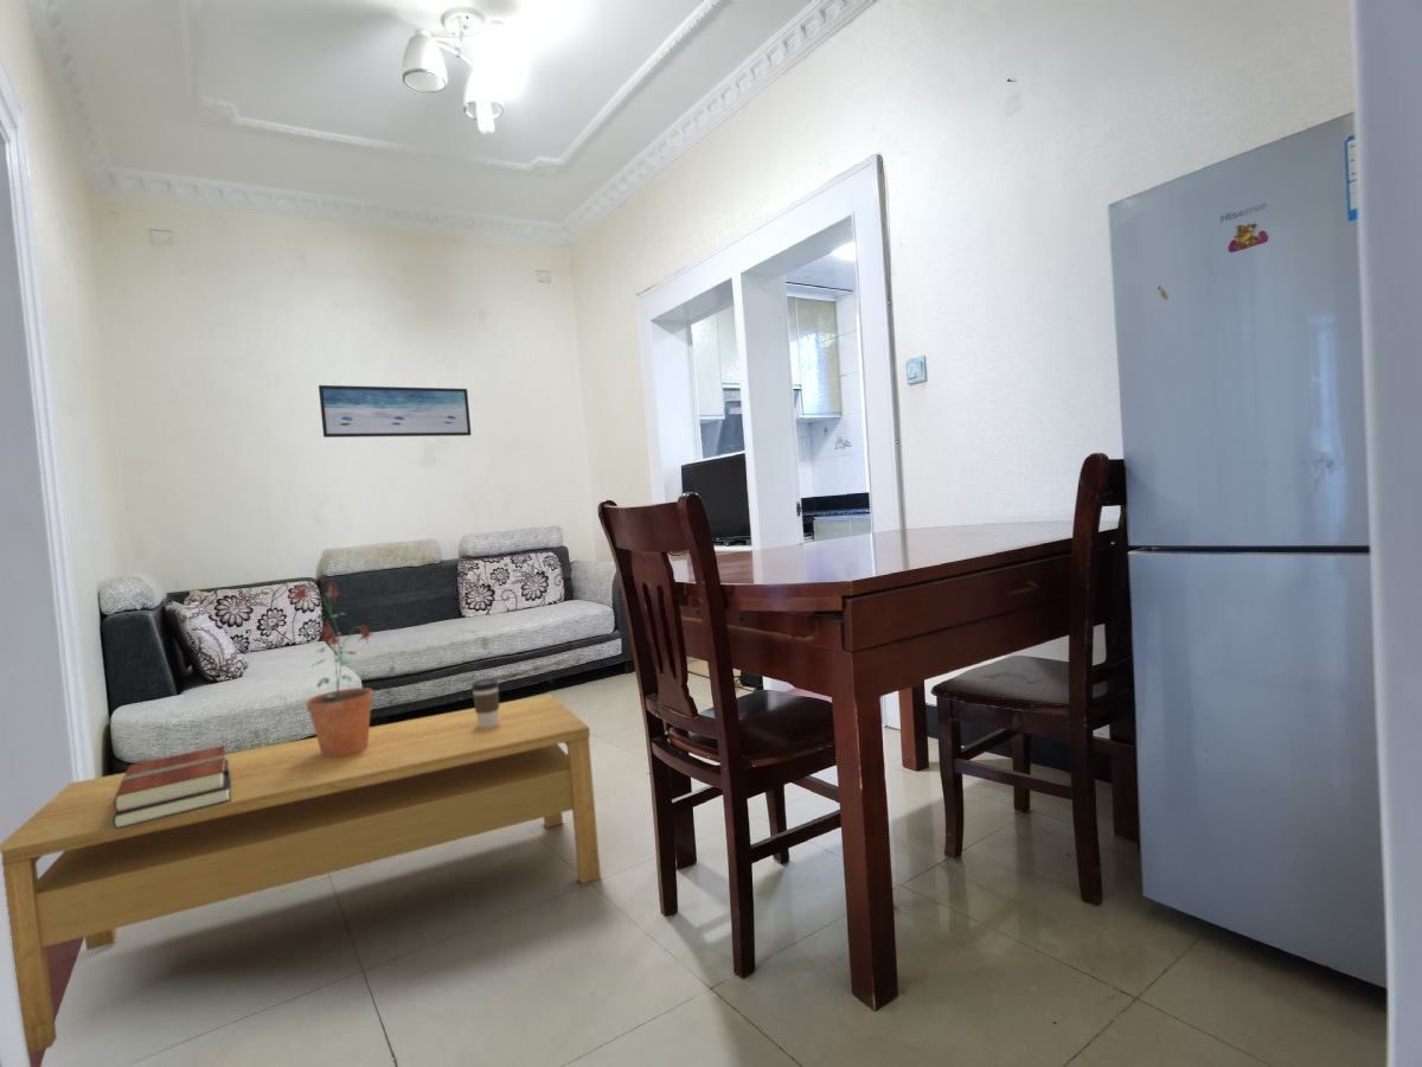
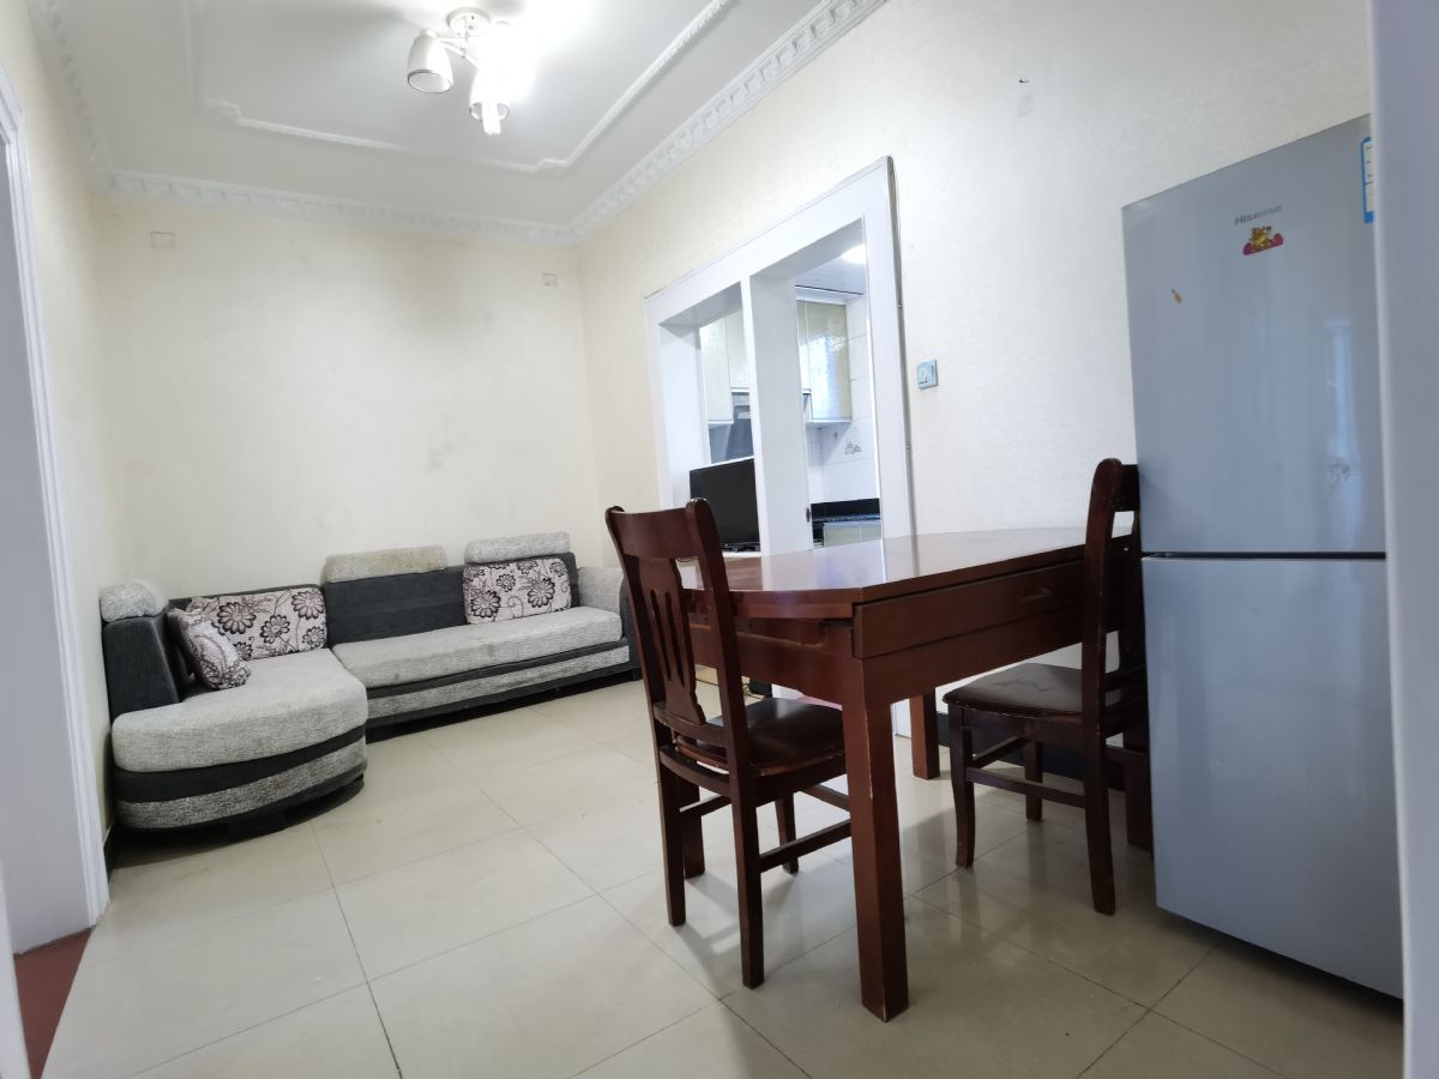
- books [113,745,231,829]
- coffee table [0,692,602,1055]
- wall art [318,384,473,439]
- potted plant [289,581,376,758]
- coffee cup [470,677,500,727]
